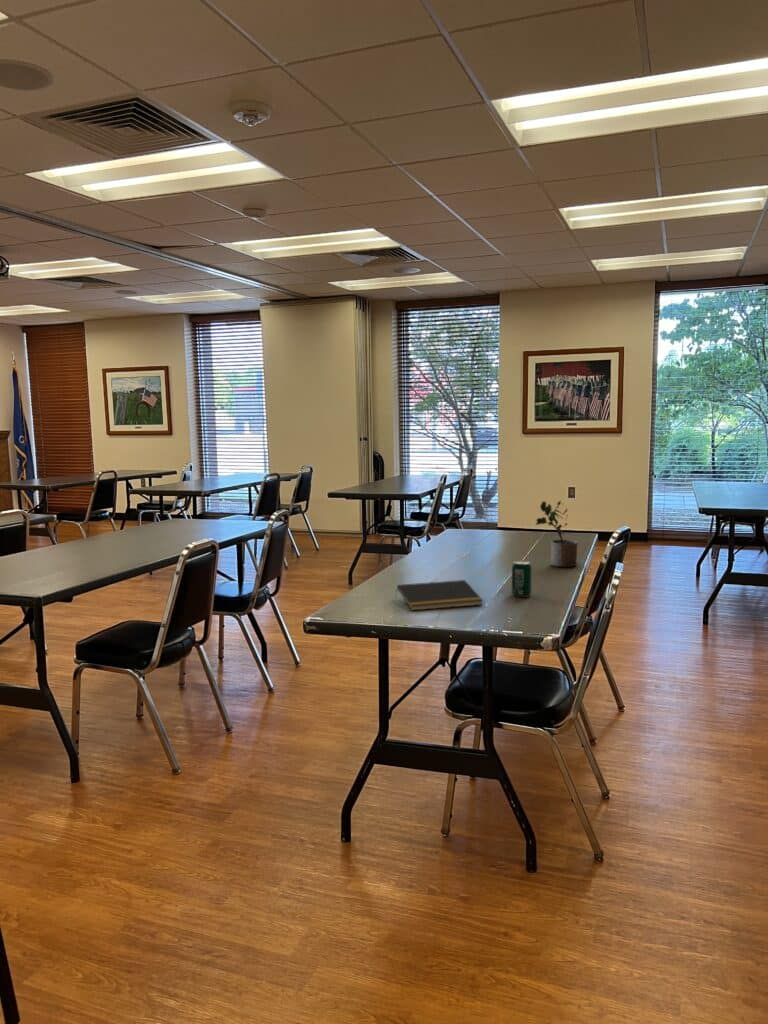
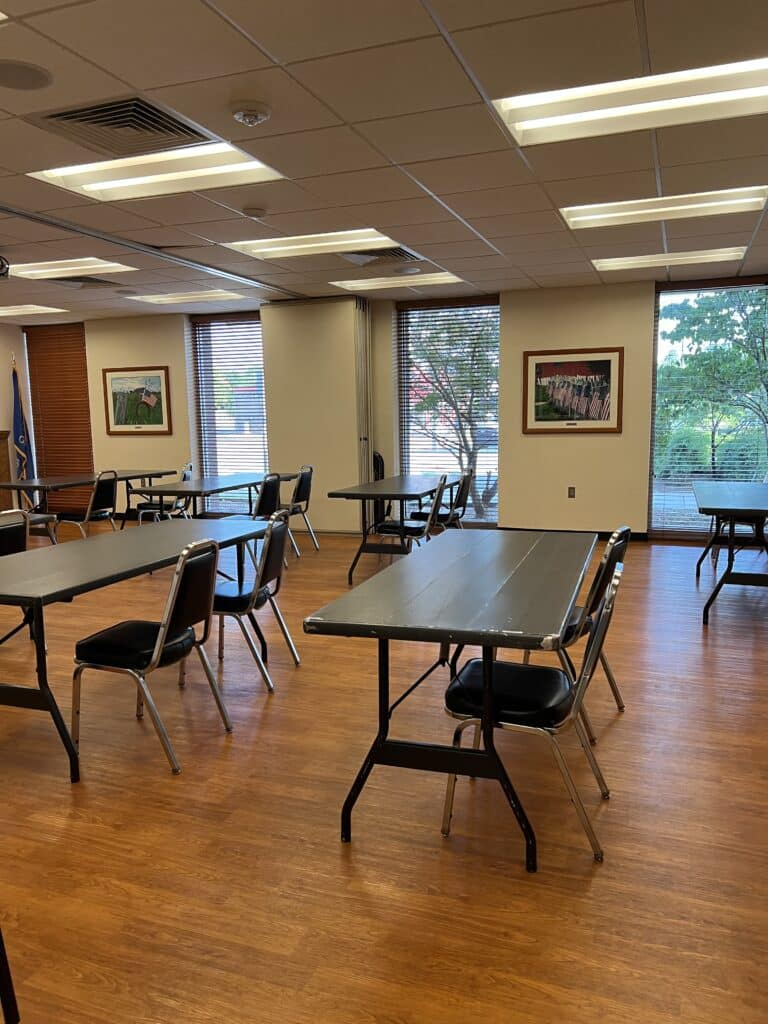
- potted plant [535,500,579,568]
- beverage can [511,560,533,598]
- notepad [394,579,484,612]
